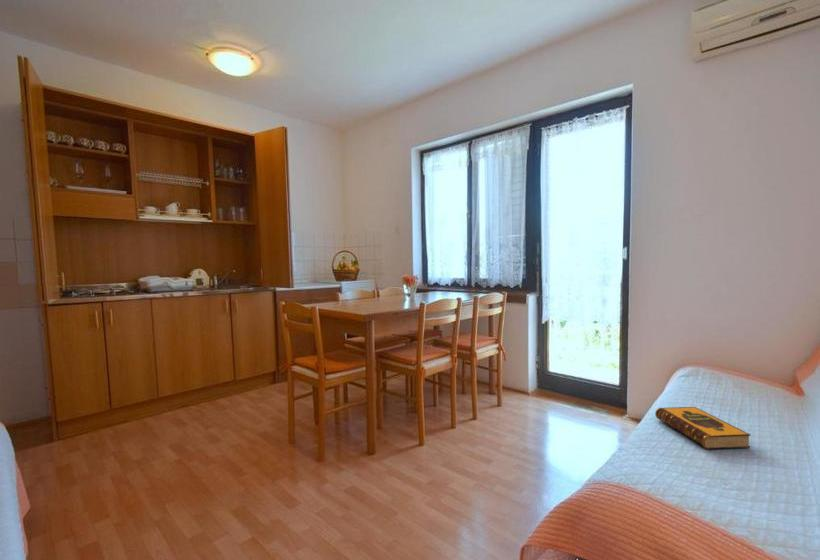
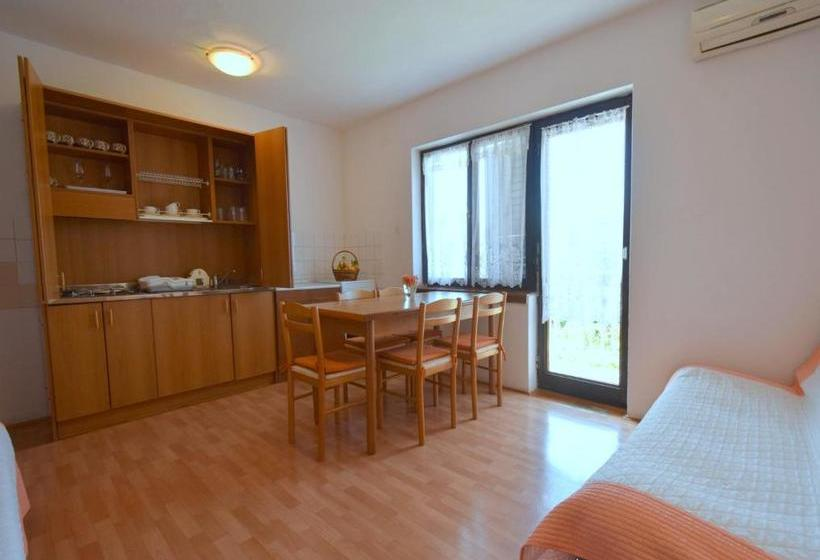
- hardback book [654,406,752,451]
